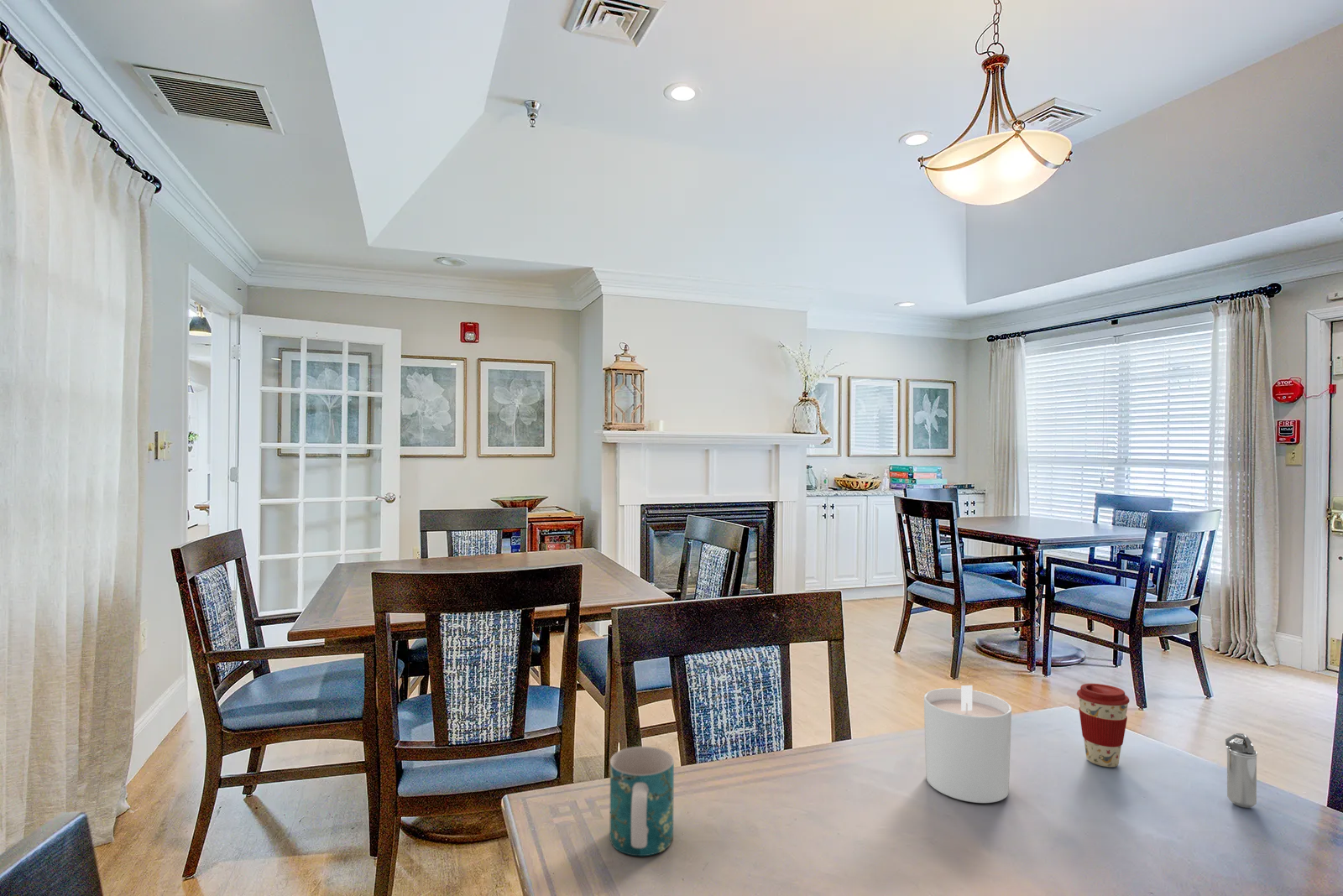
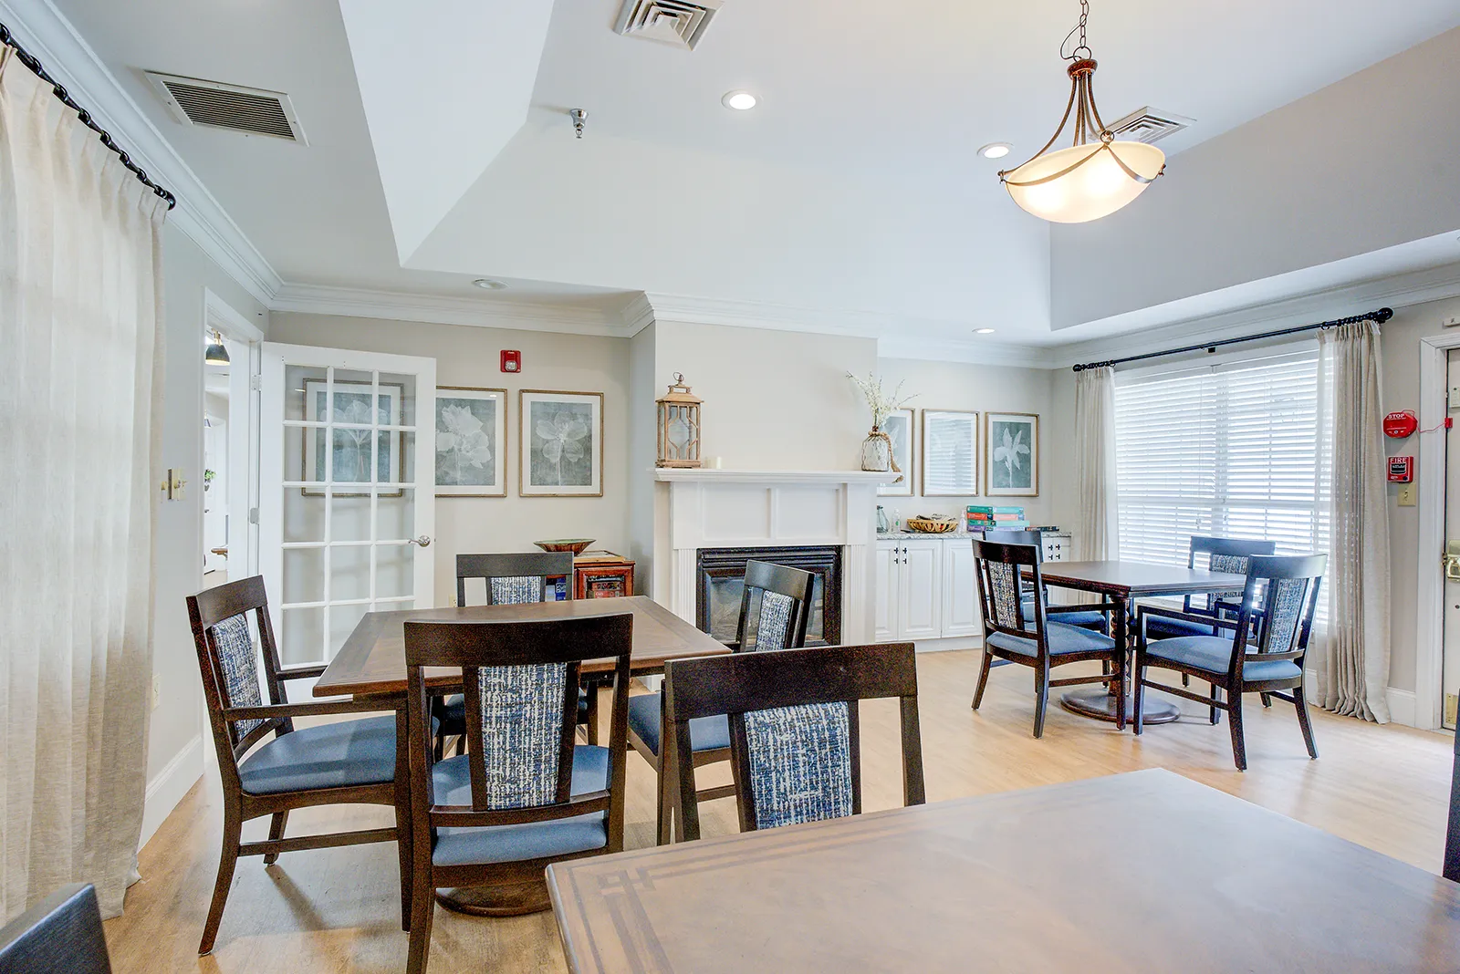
- candle [923,685,1012,804]
- shaker [1225,732,1258,809]
- mug [609,746,675,857]
- coffee cup [1076,683,1130,768]
